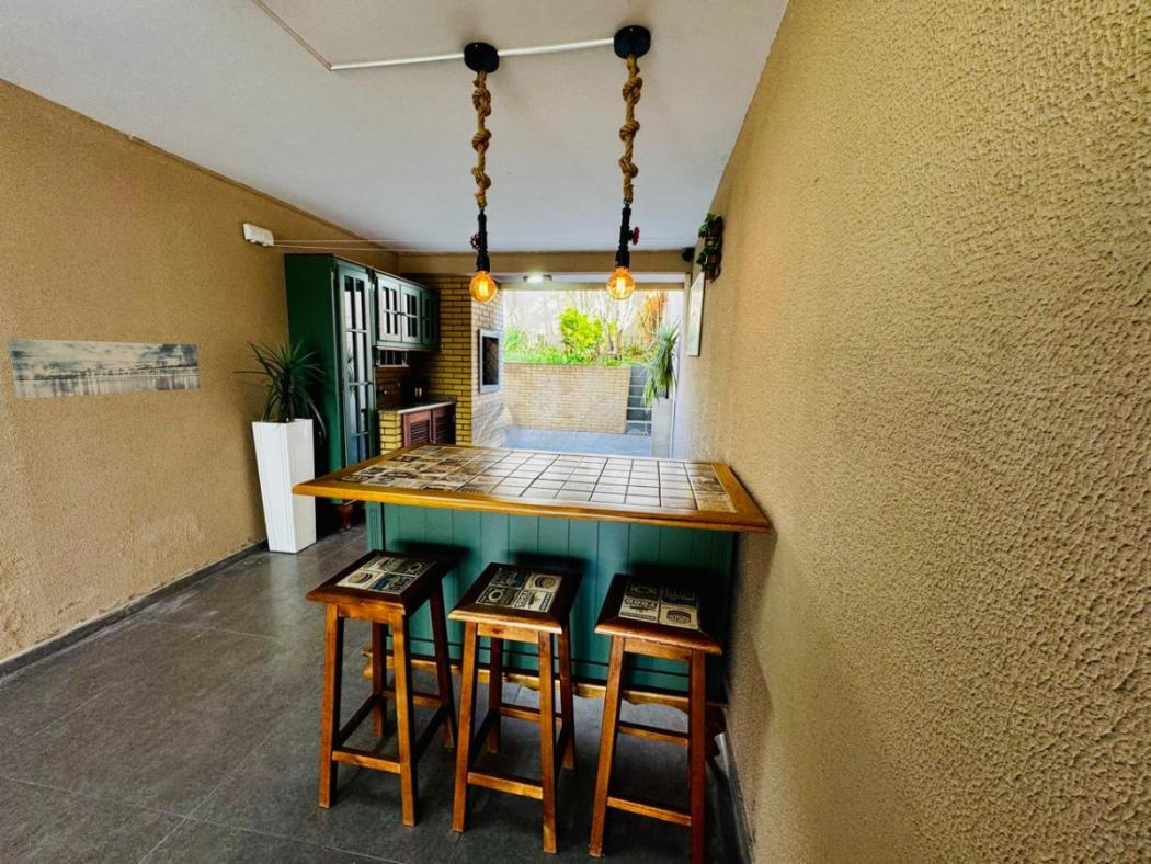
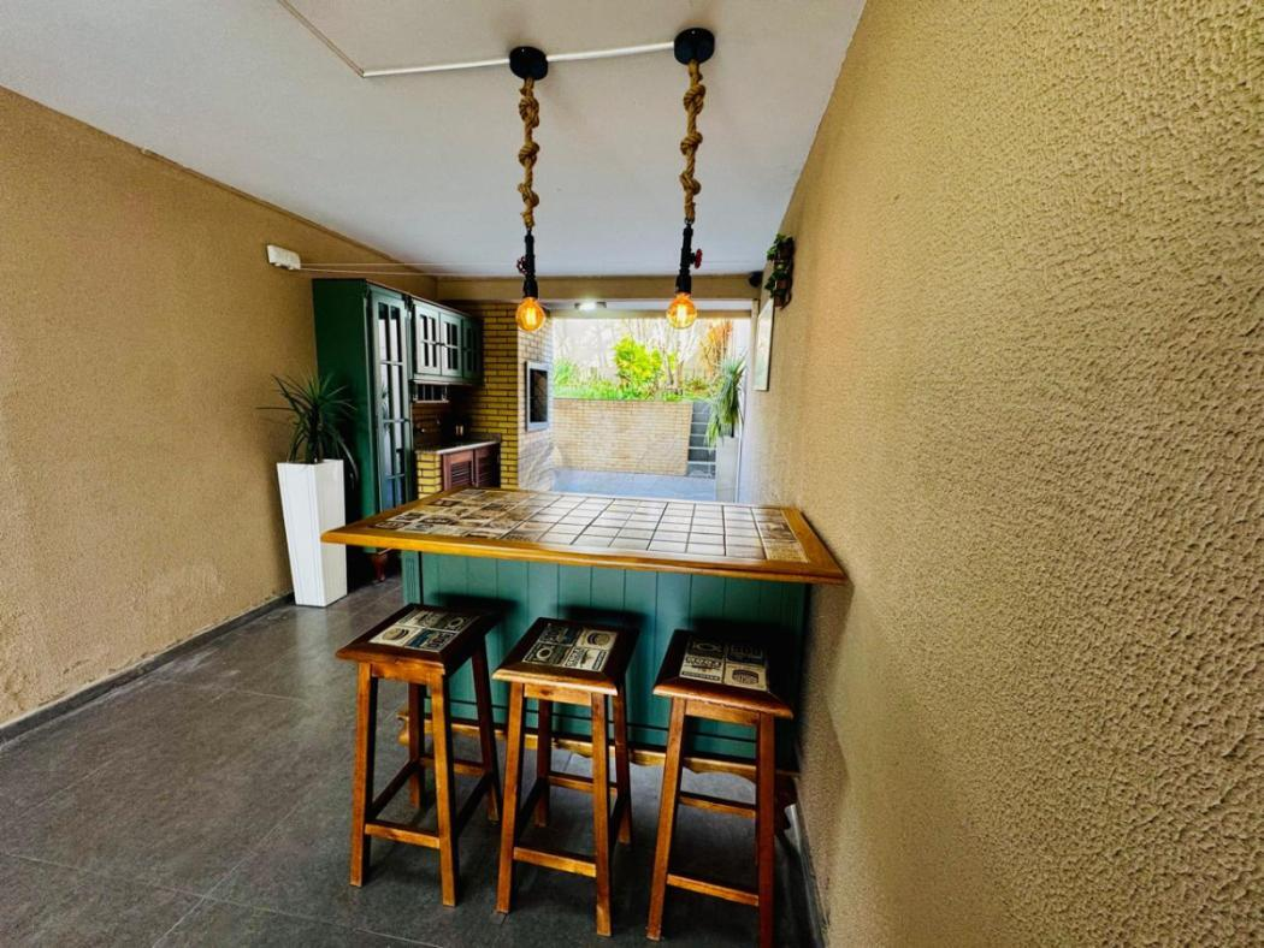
- wall art [5,338,202,400]
